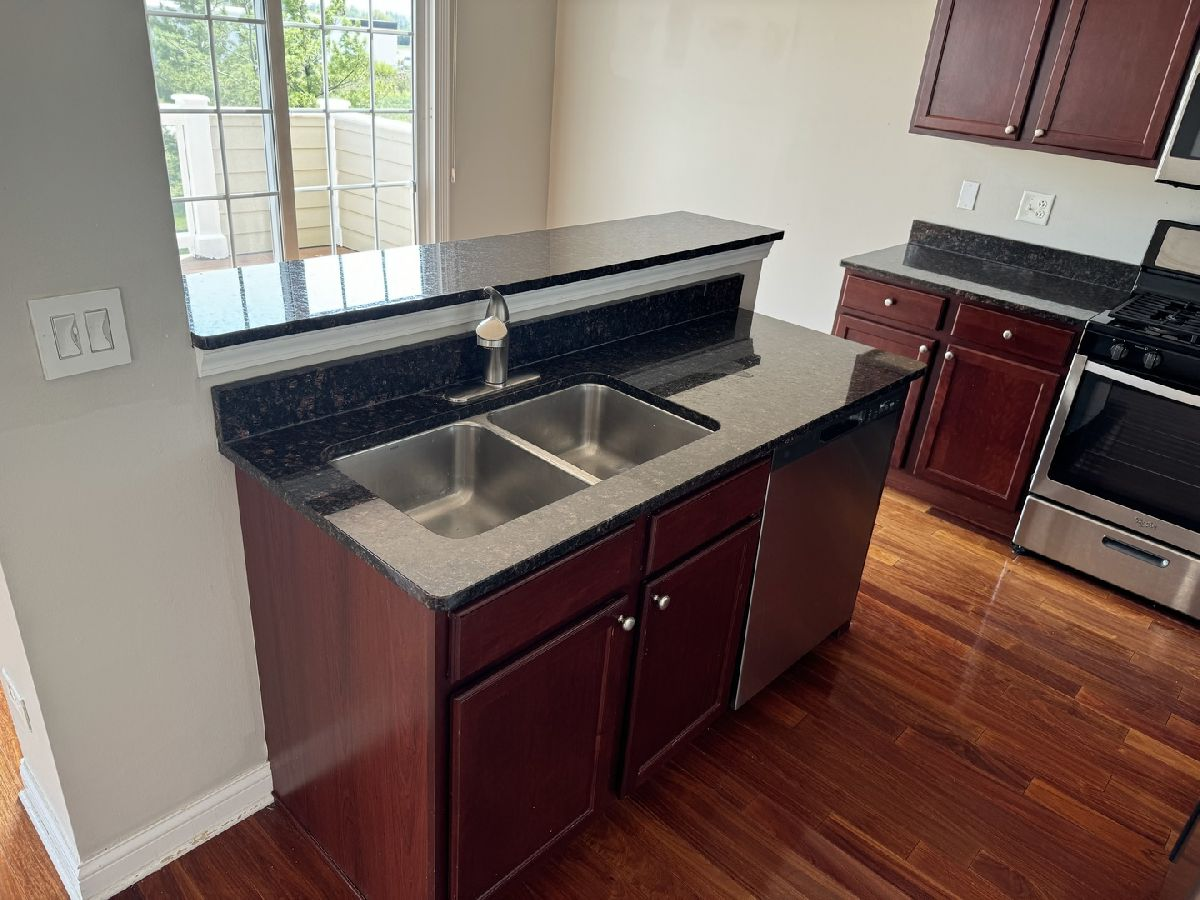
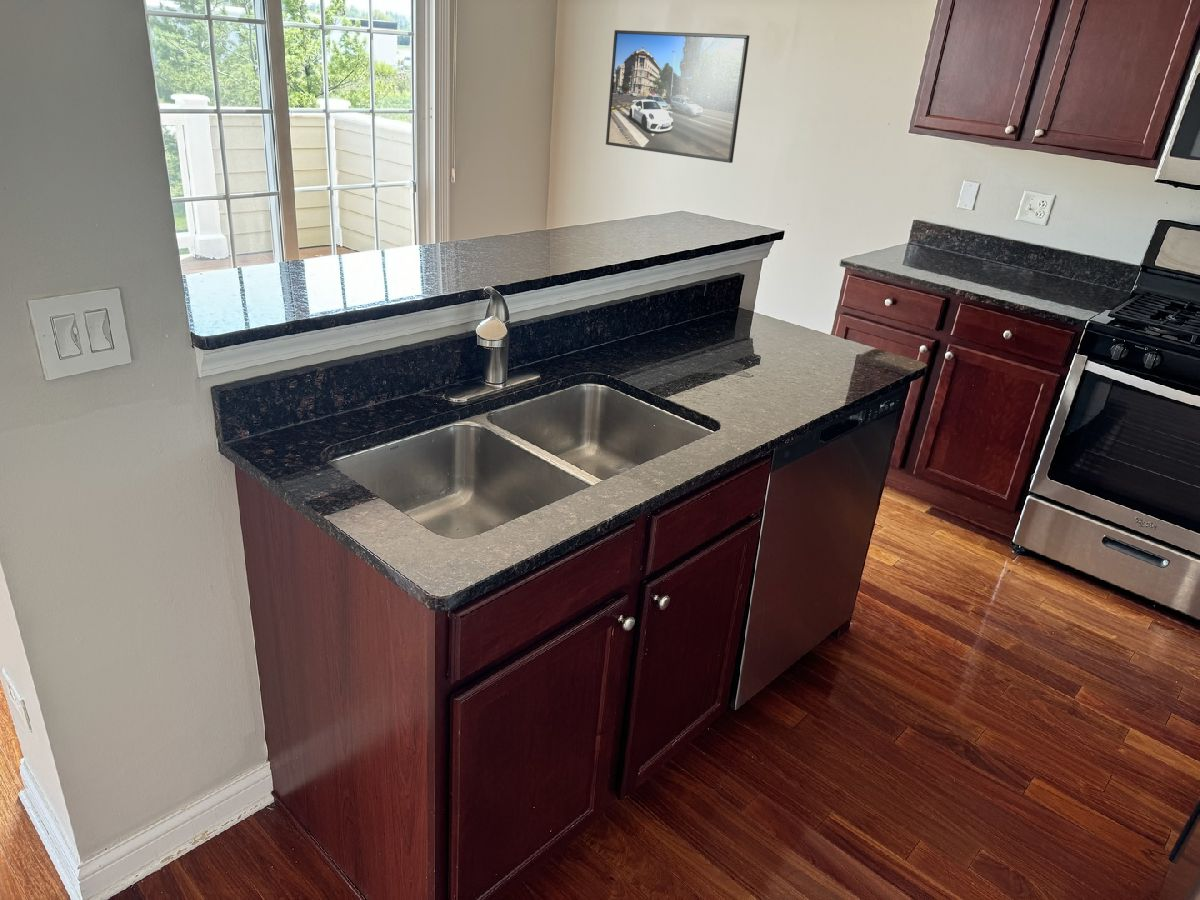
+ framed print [605,29,750,164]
